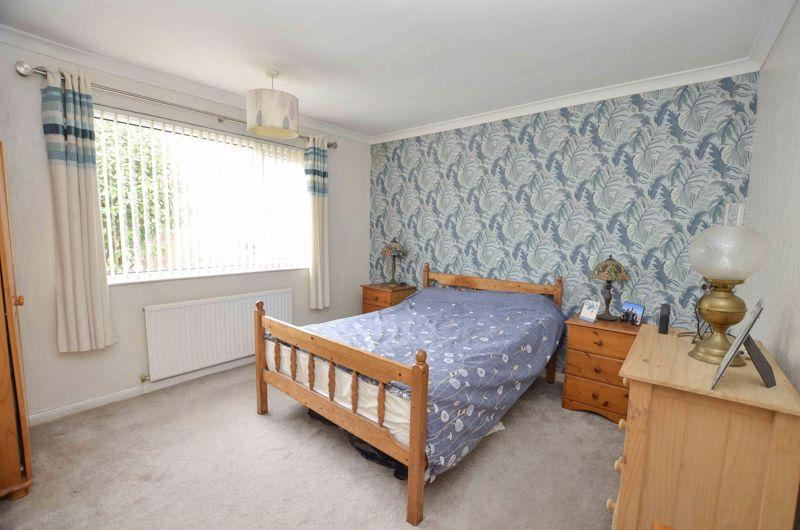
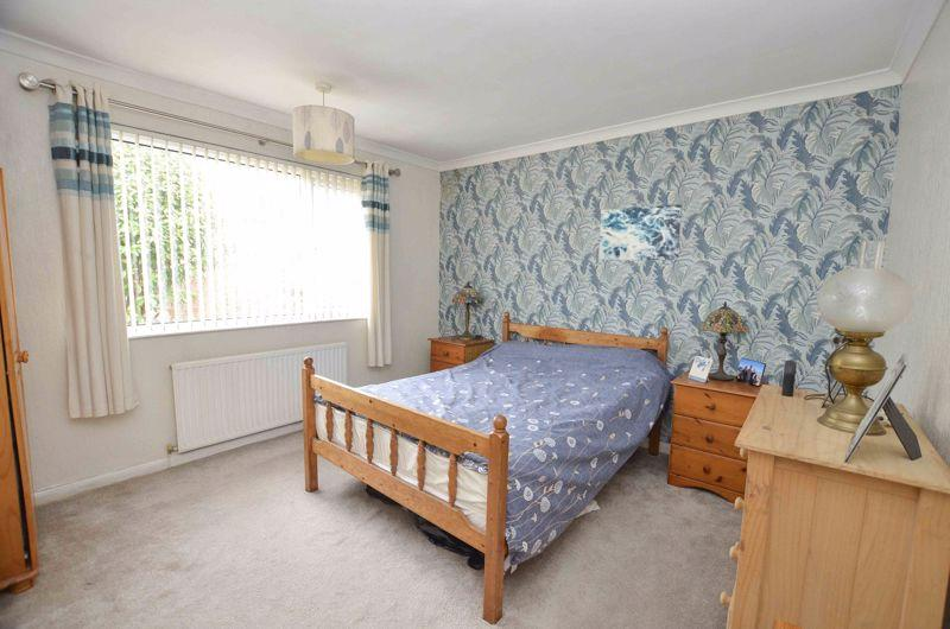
+ wall art [597,203,683,261]
